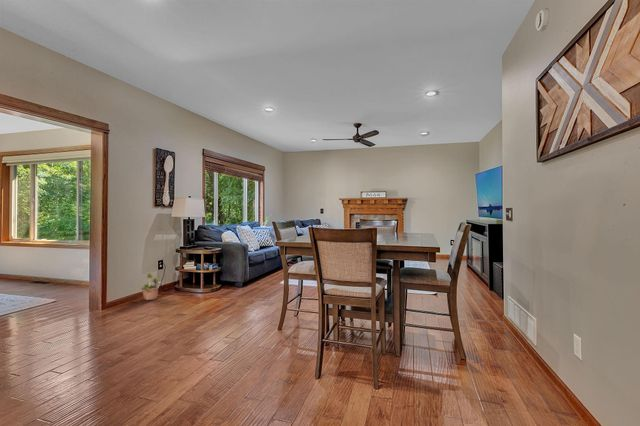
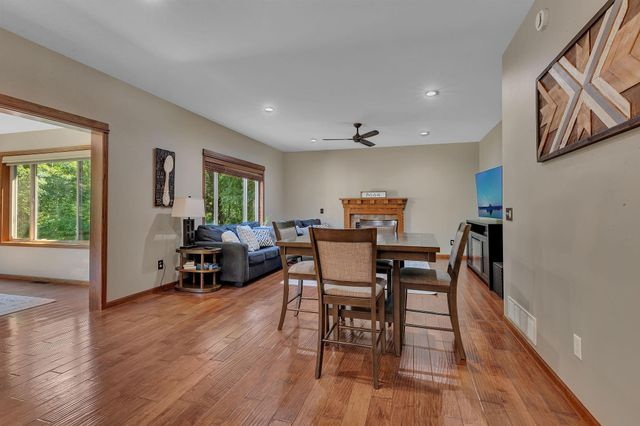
- potted plant [140,272,162,301]
